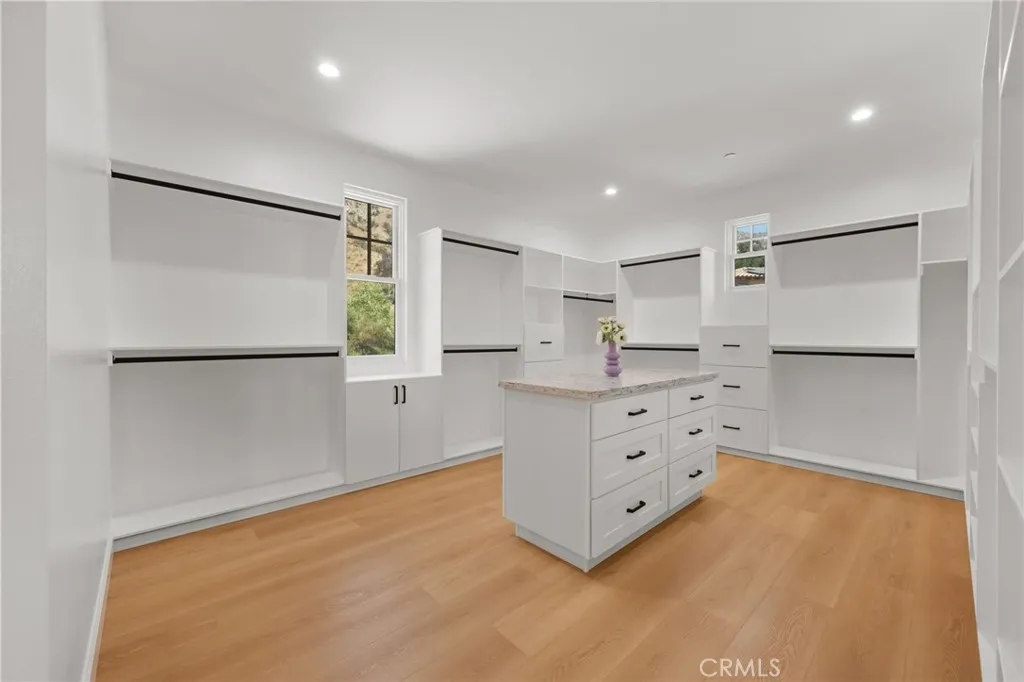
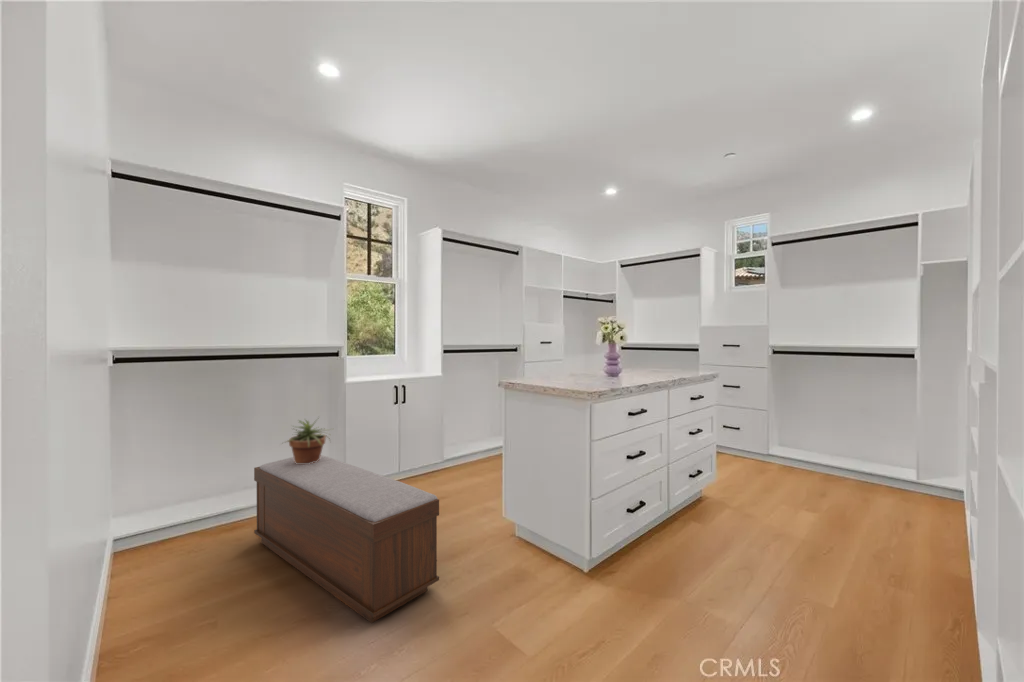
+ potted plant [279,415,333,464]
+ bench [253,454,440,624]
